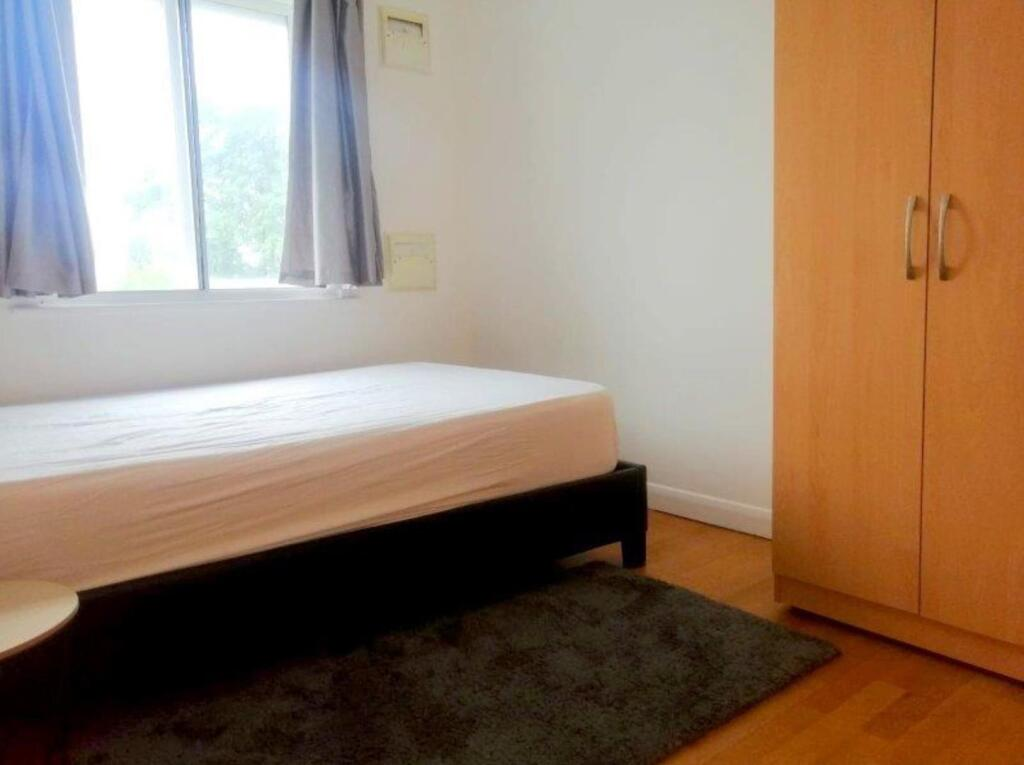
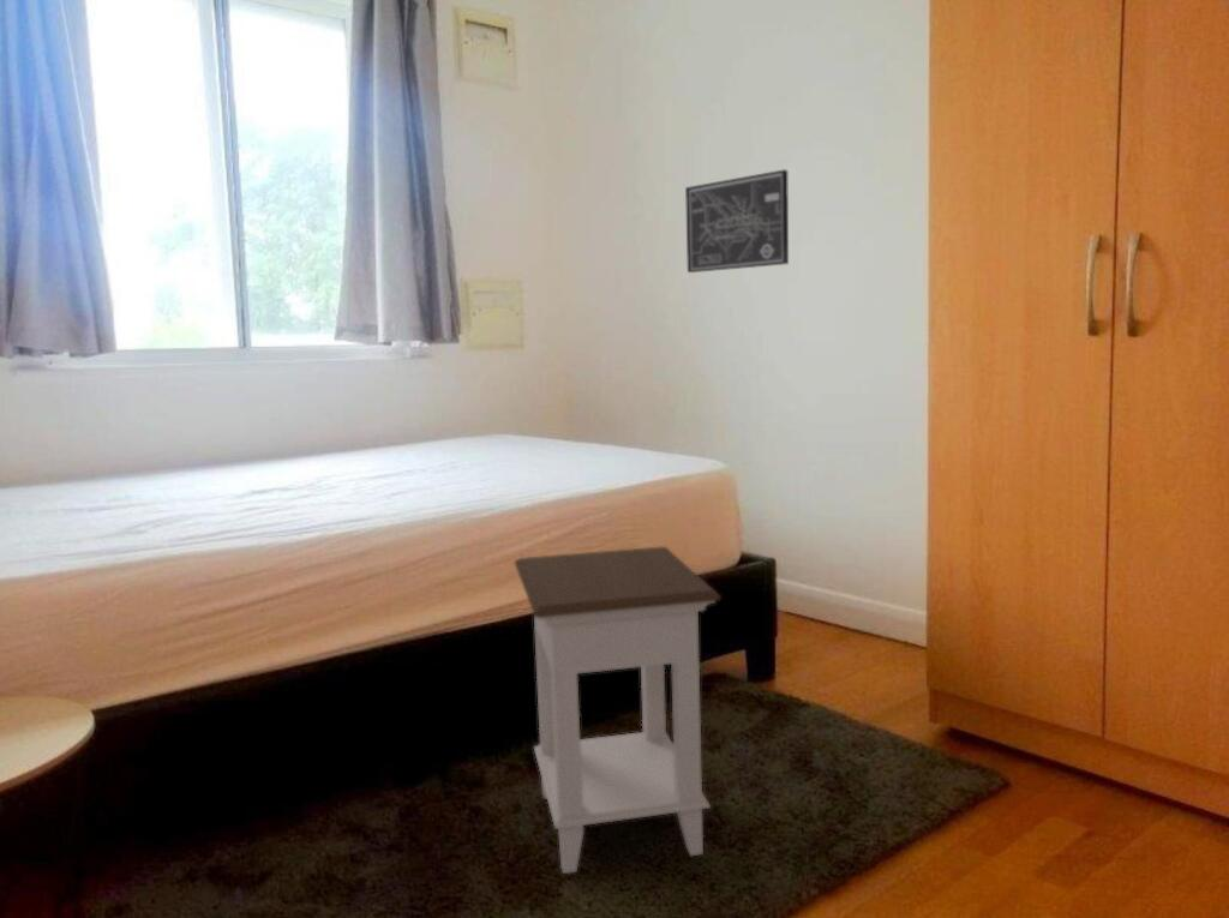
+ nightstand [512,545,723,875]
+ wall art [684,168,790,274]
